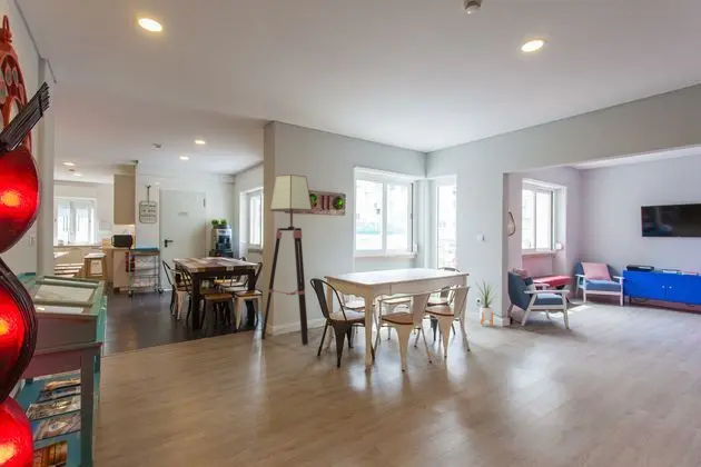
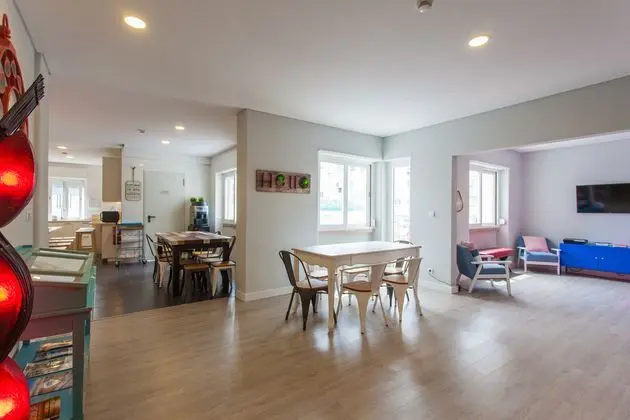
- house plant [475,277,500,328]
- floor lamp [260,173,313,346]
